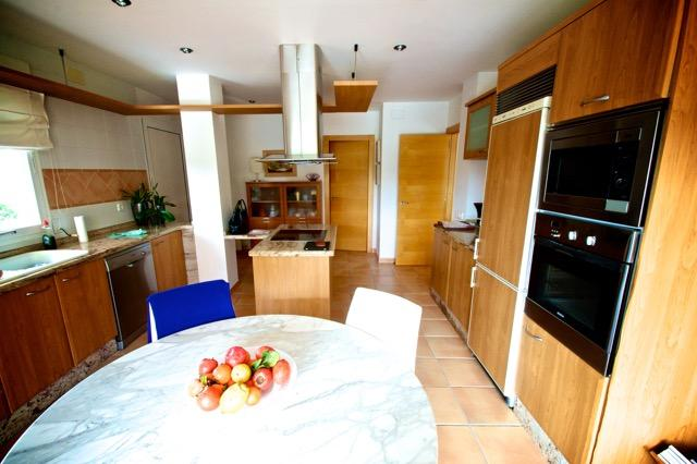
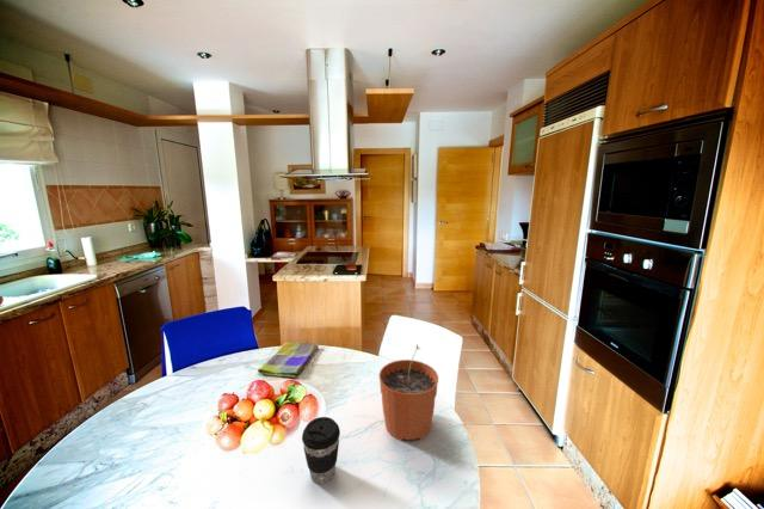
+ plant pot [378,343,439,442]
+ dish towel [257,341,320,379]
+ coffee cup [301,416,341,485]
